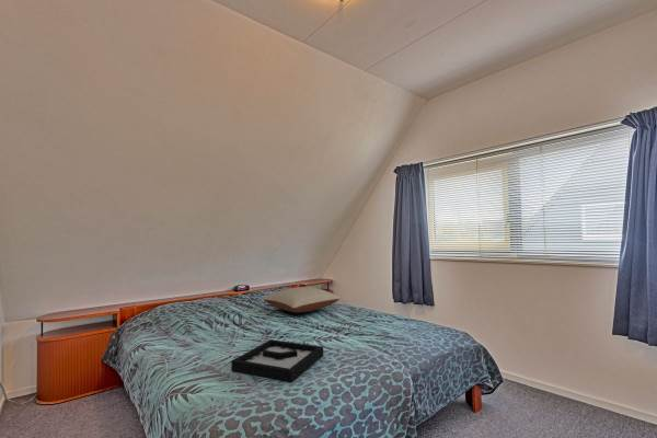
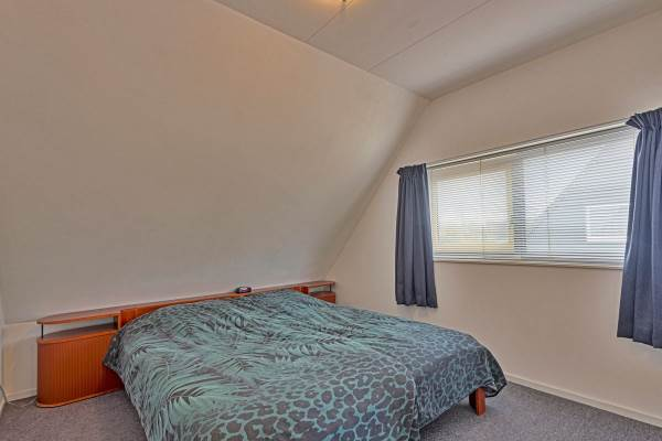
- decorative tray [230,338,324,383]
- pillow [263,286,341,313]
